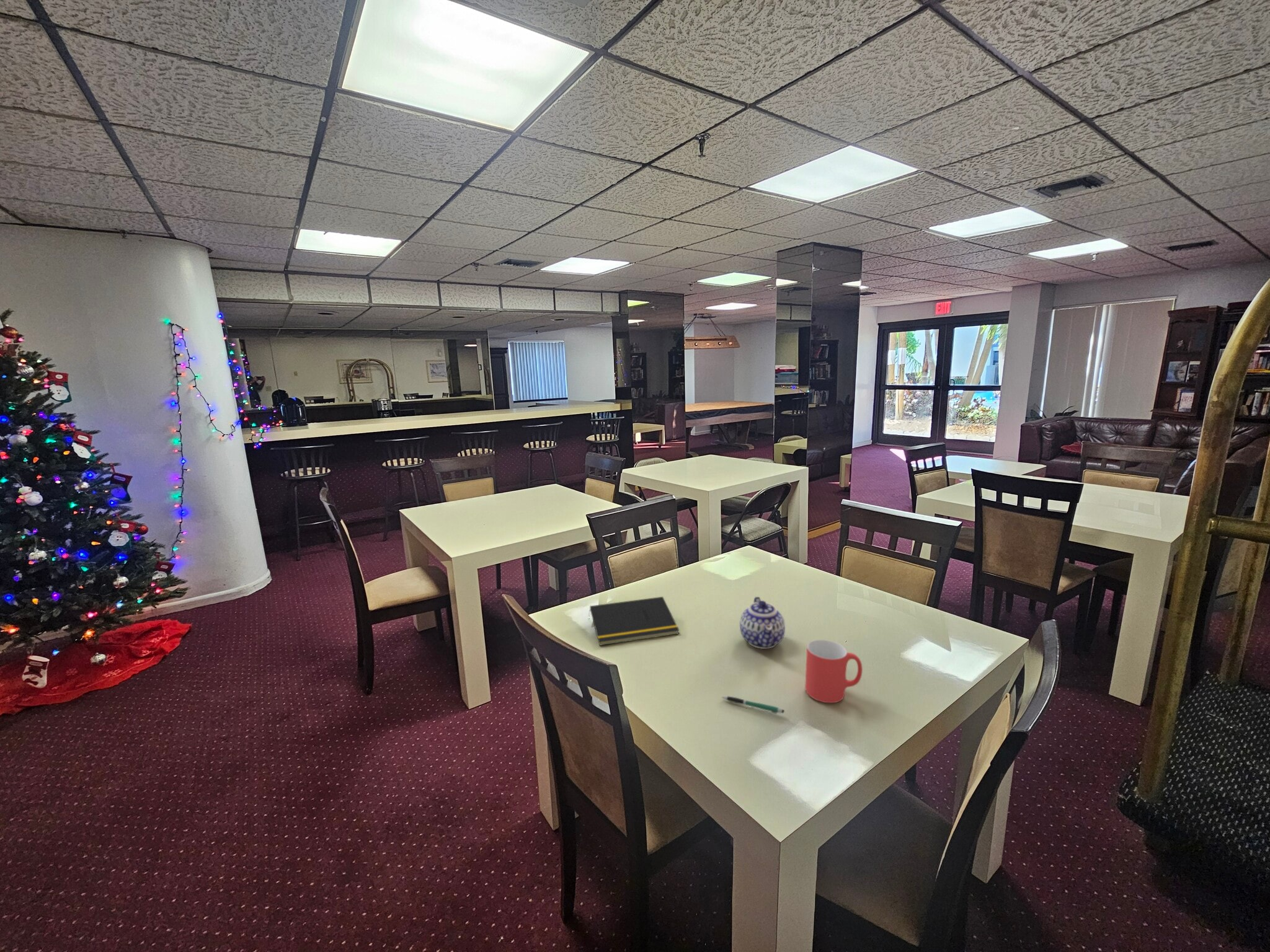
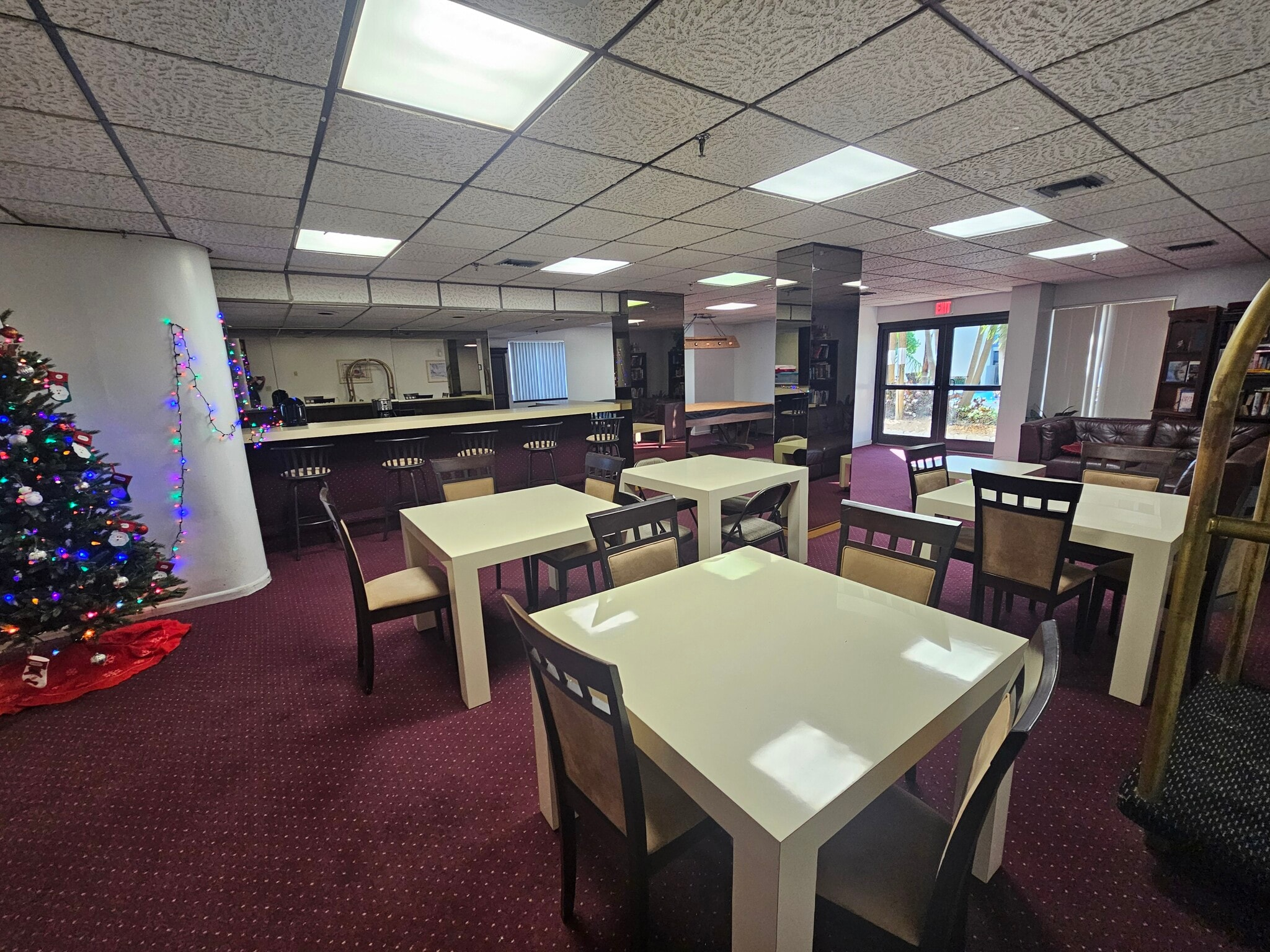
- pen [721,695,785,715]
- teapot [739,596,786,650]
- notepad [588,596,680,646]
- mug [804,639,863,703]
